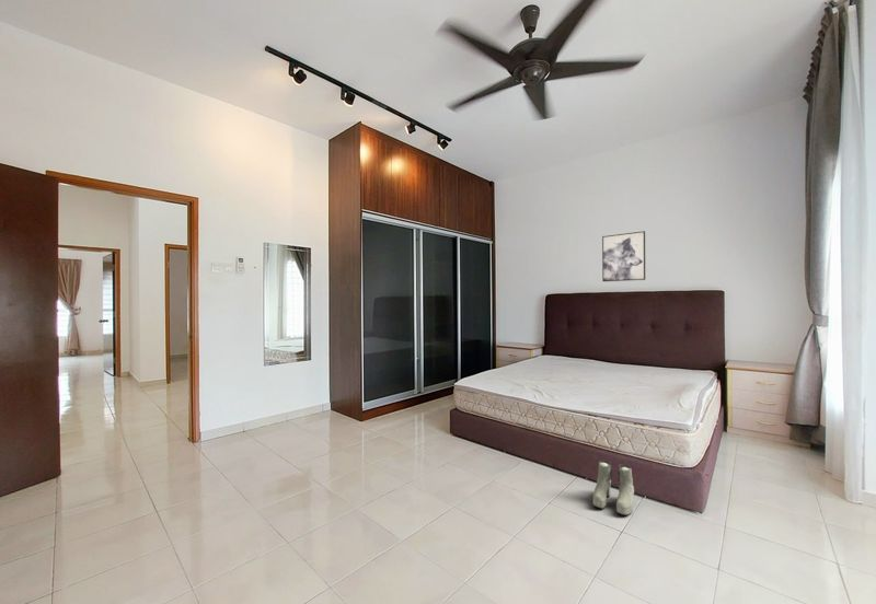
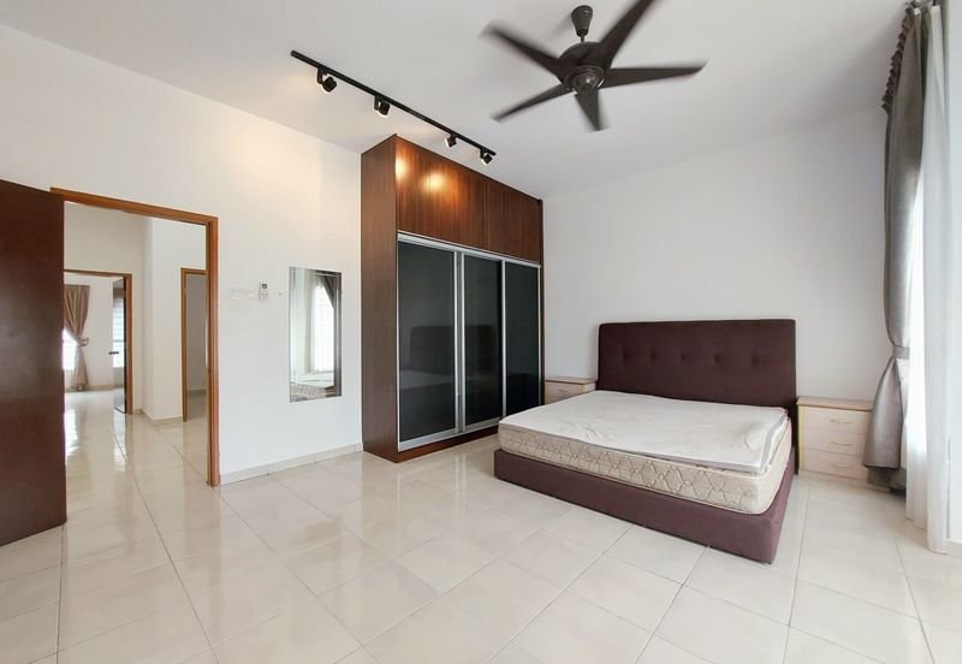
- boots [591,460,635,516]
- wall art [601,230,646,282]
